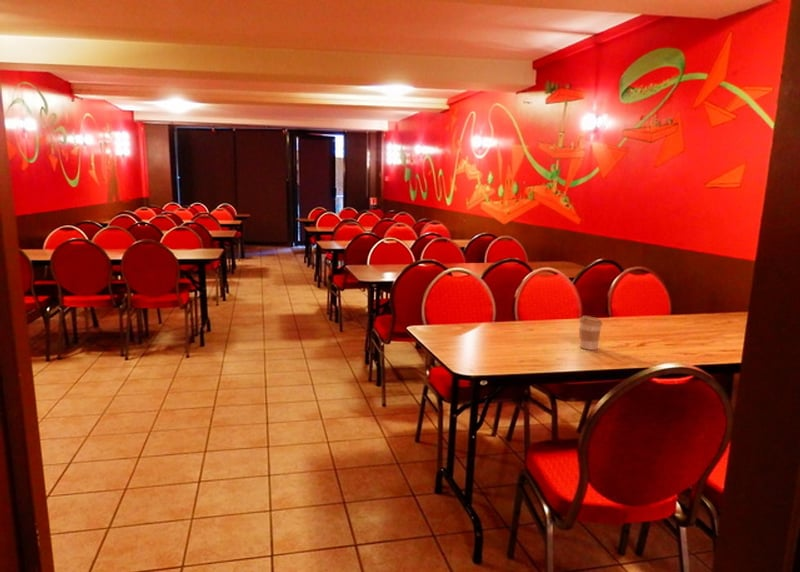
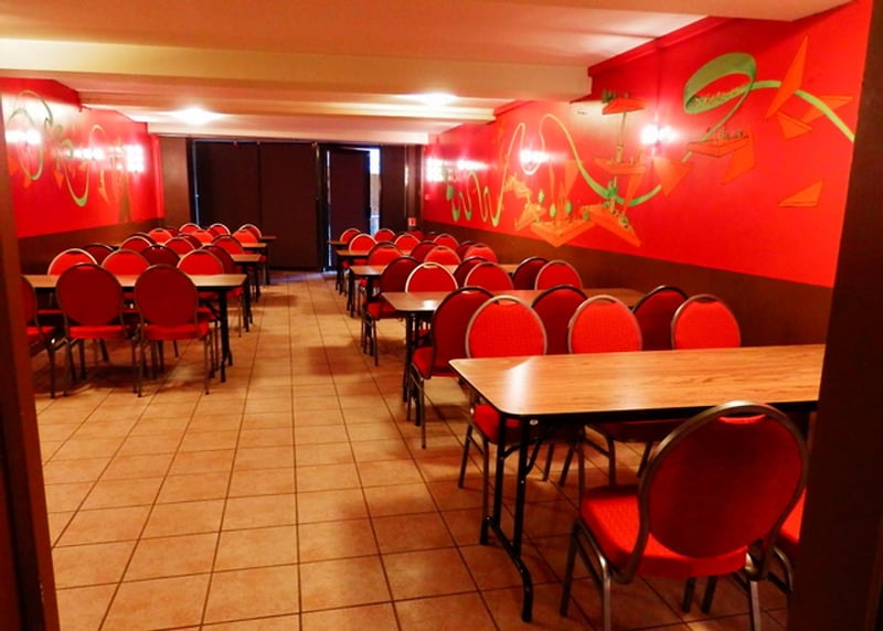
- coffee cup [578,315,603,351]
